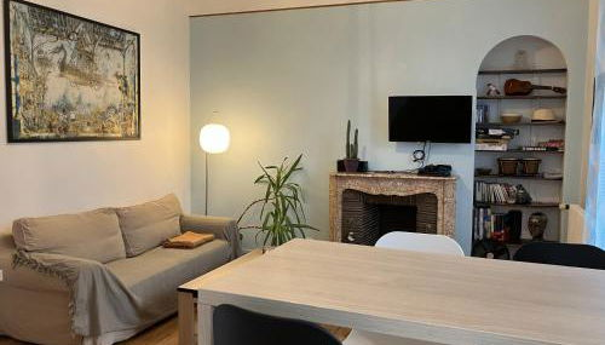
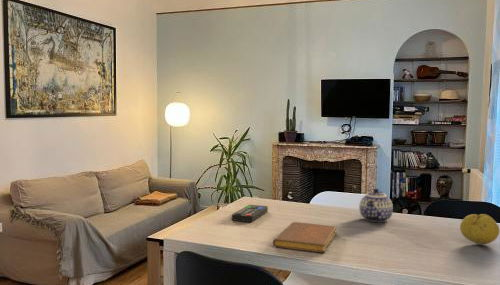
+ notebook [272,221,338,254]
+ teapot [358,188,394,223]
+ remote control [231,204,269,223]
+ fruit [459,213,500,246]
